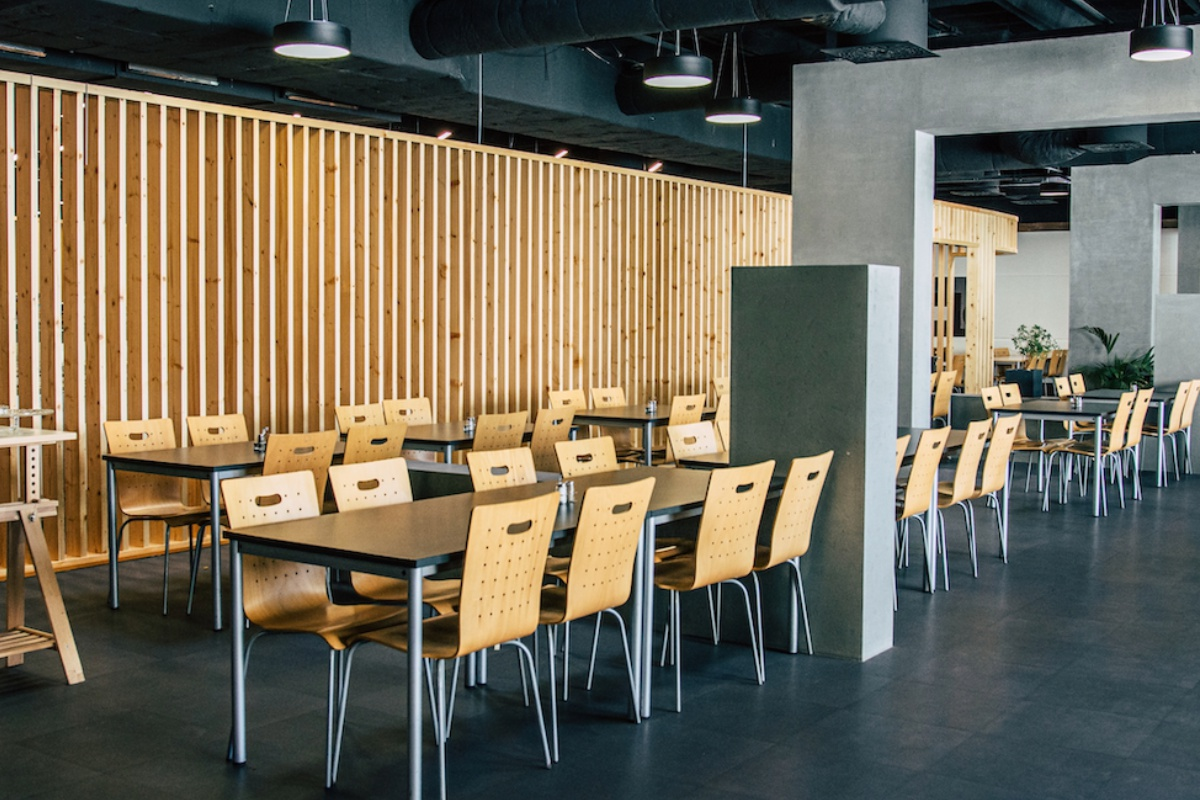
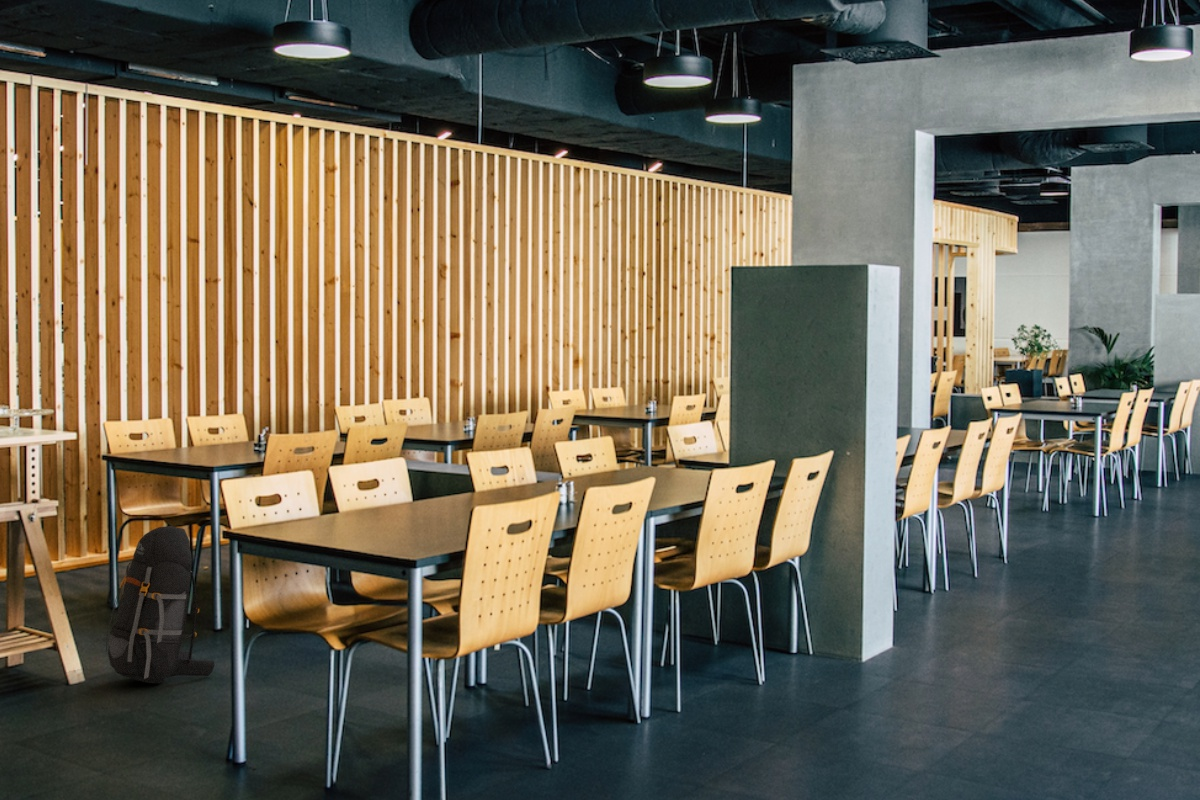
+ backpack [105,525,216,684]
